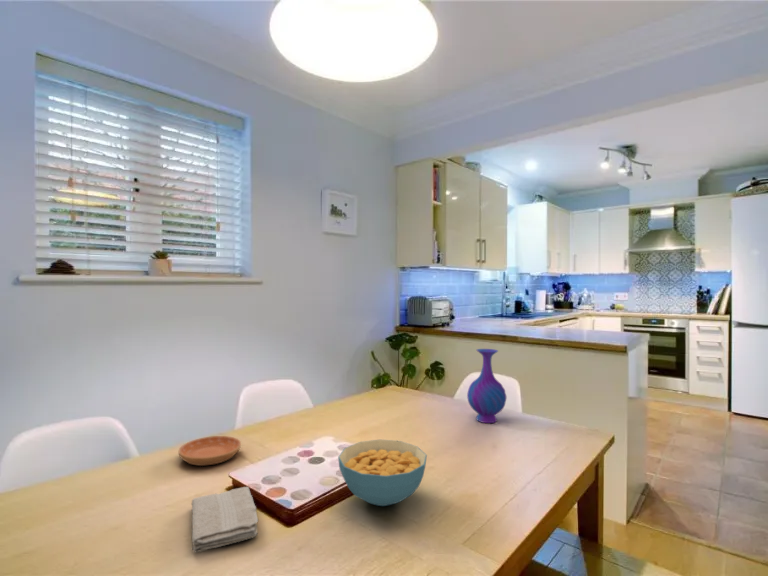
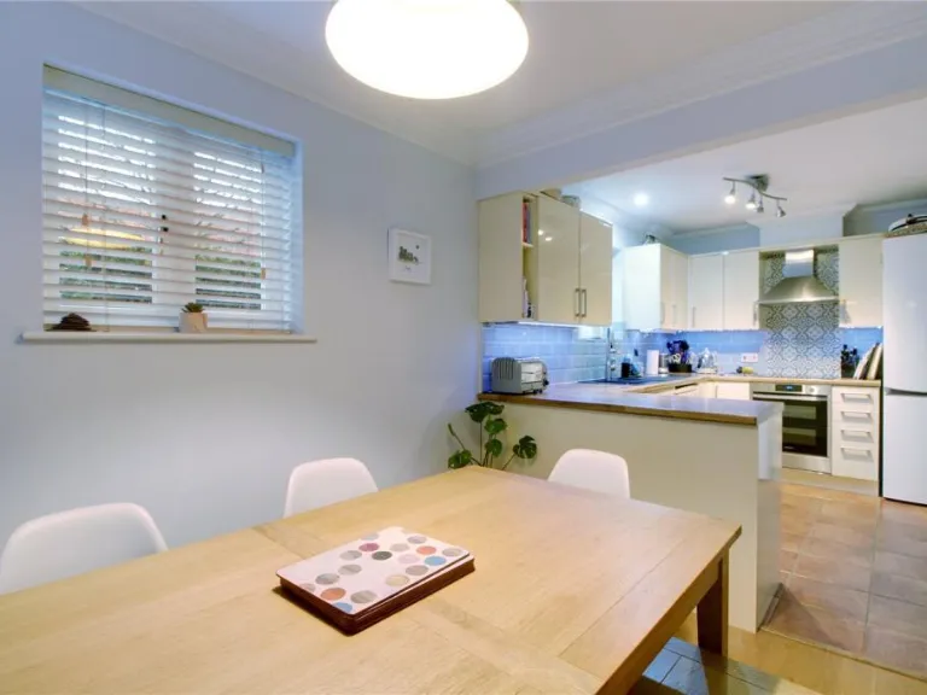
- washcloth [190,486,259,553]
- cereal bowl [337,439,428,507]
- vase [466,348,507,424]
- saucer [178,435,242,467]
